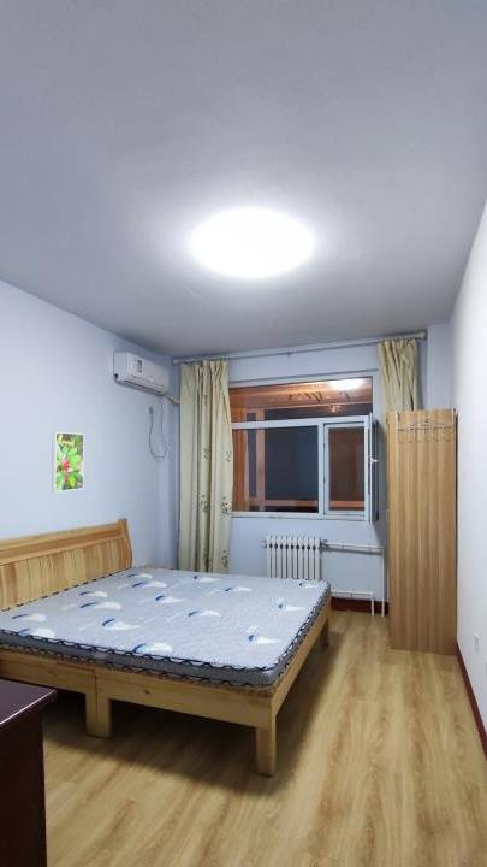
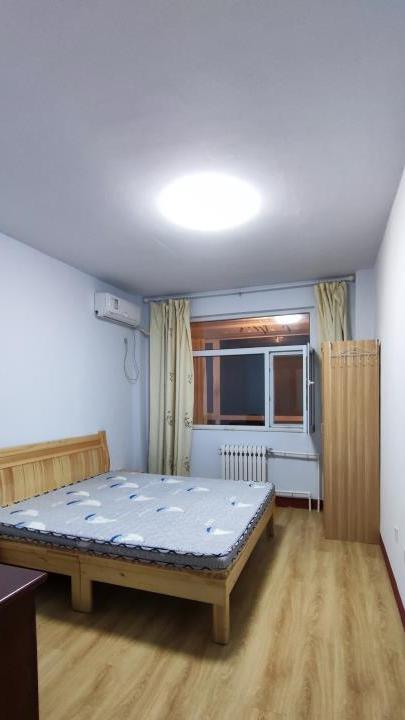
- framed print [51,431,85,494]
